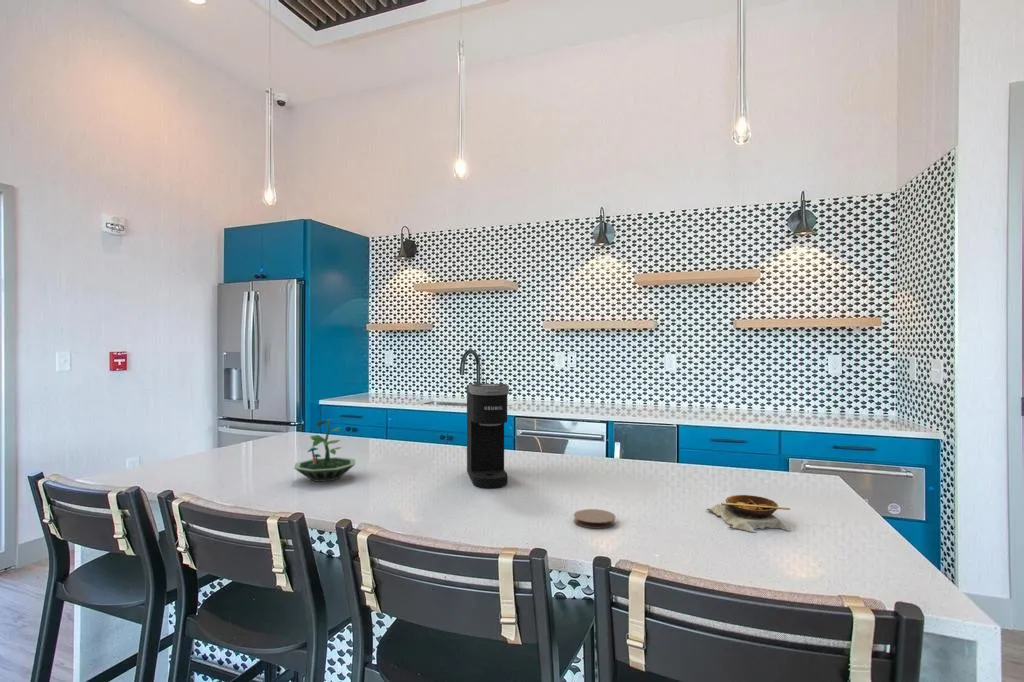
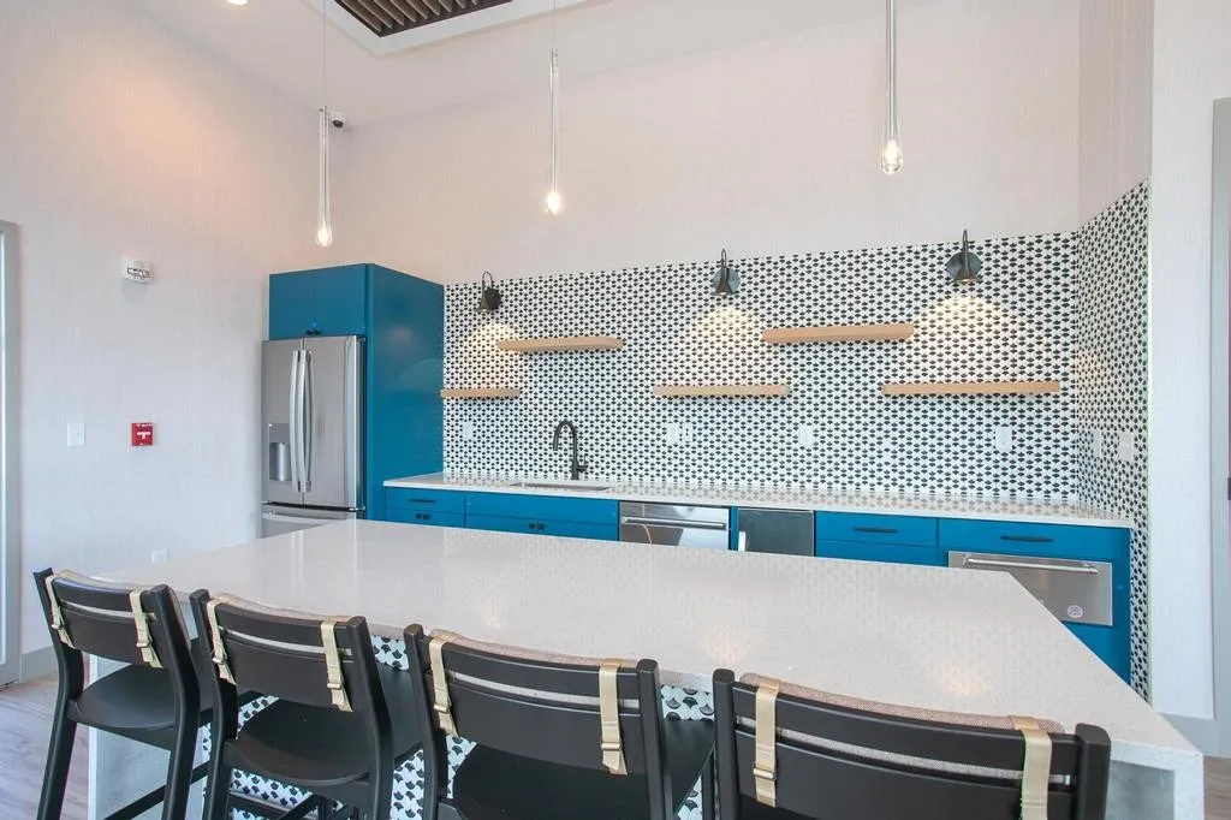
- coffee maker [466,383,510,489]
- terrarium [293,418,356,483]
- soup bowl [705,494,791,533]
- coaster [573,508,617,529]
